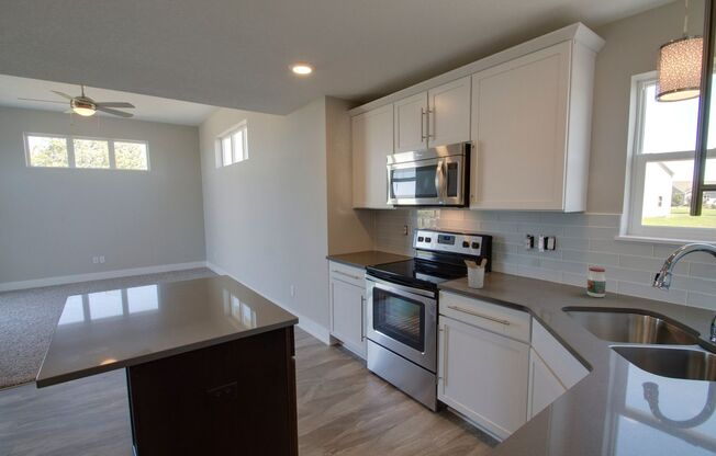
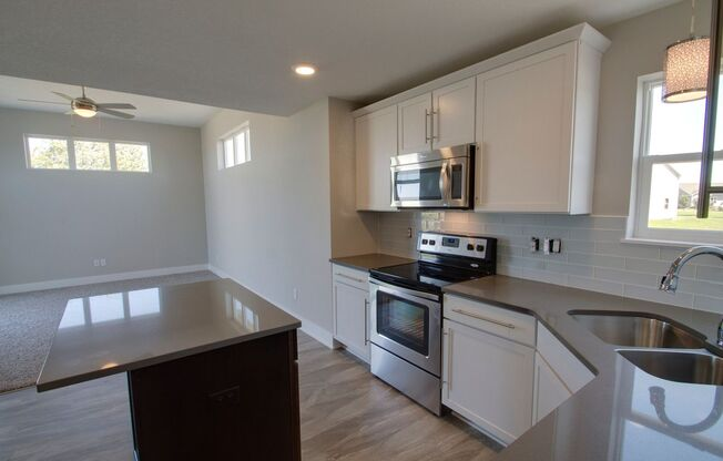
- utensil holder [463,258,488,289]
- jar [586,266,607,298]
